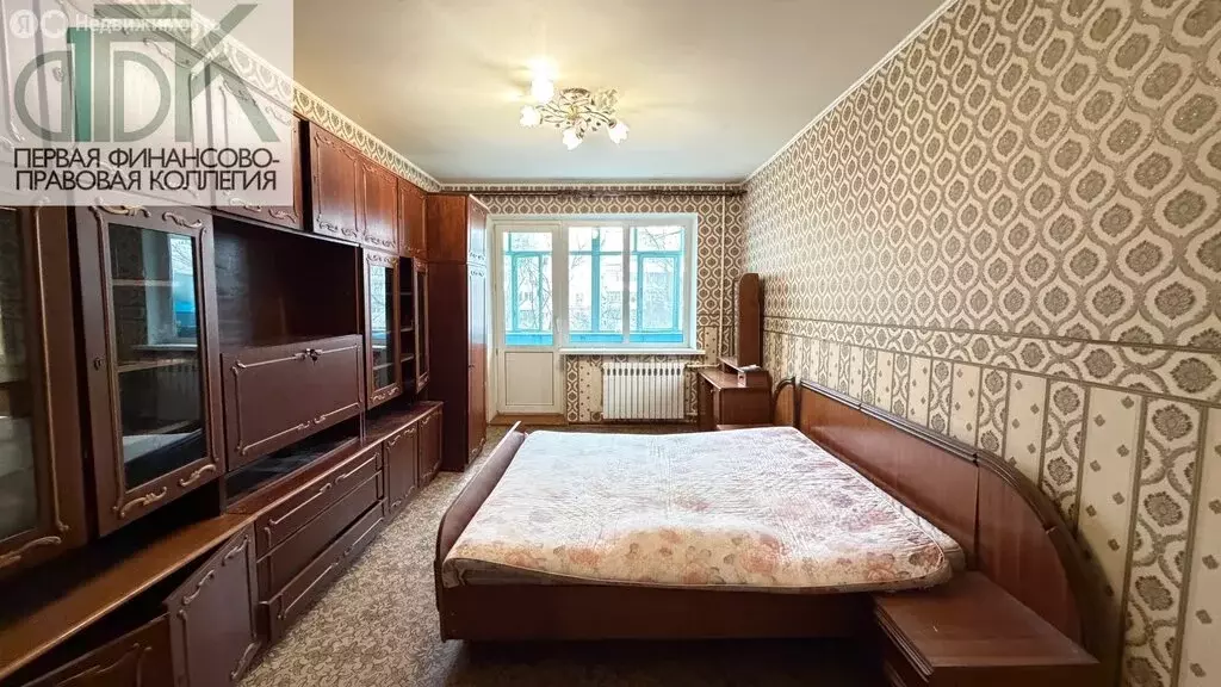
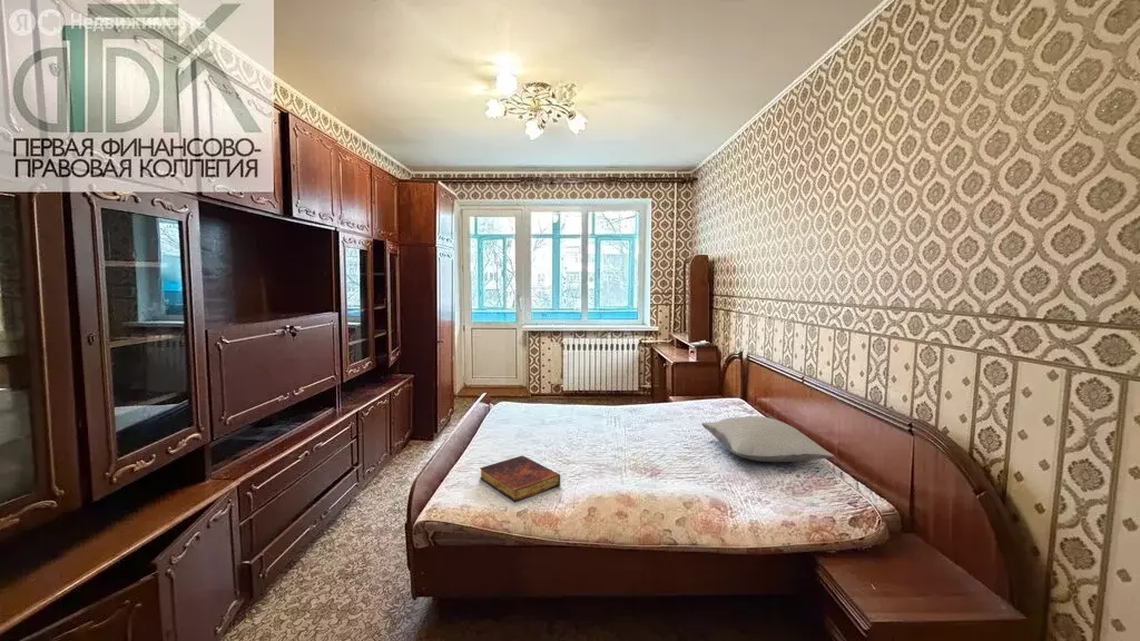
+ book [479,455,561,503]
+ pillow [701,415,835,463]
